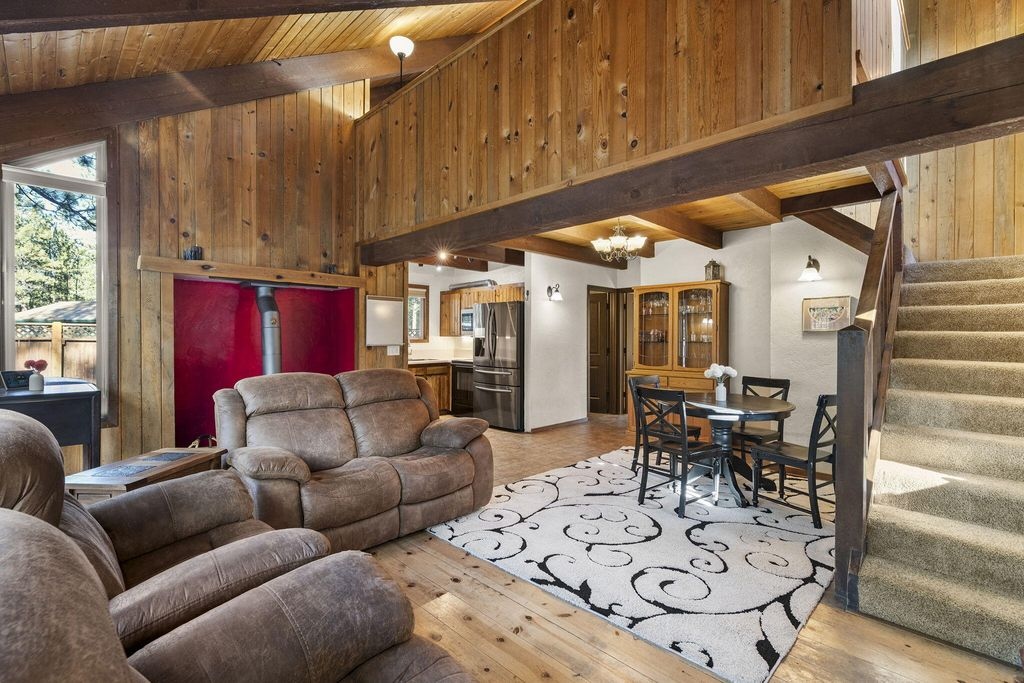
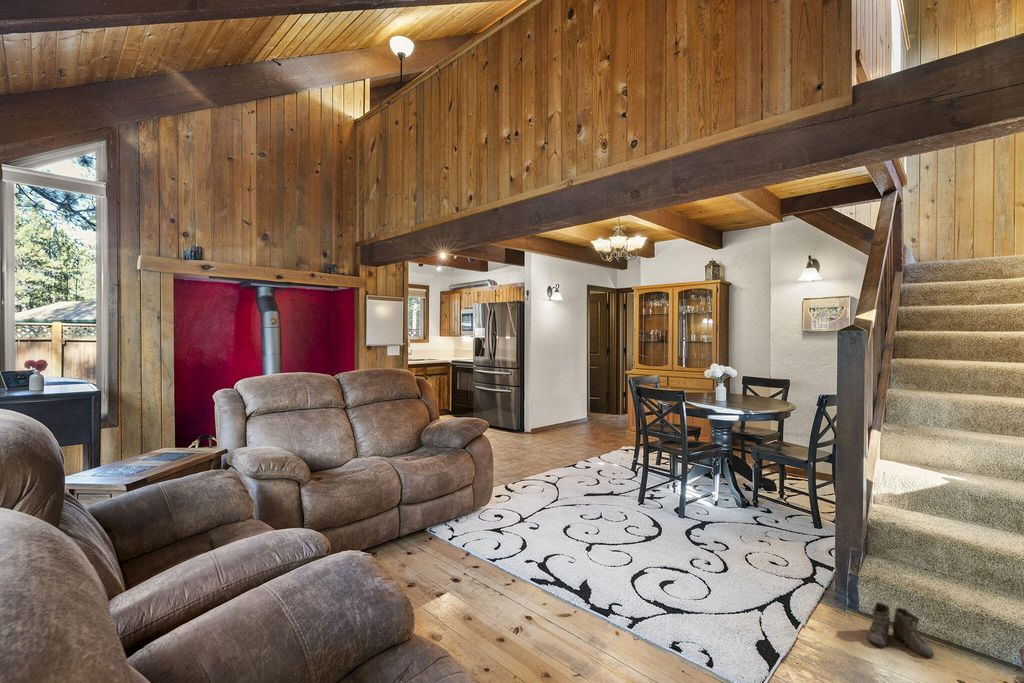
+ boots [857,602,935,659]
